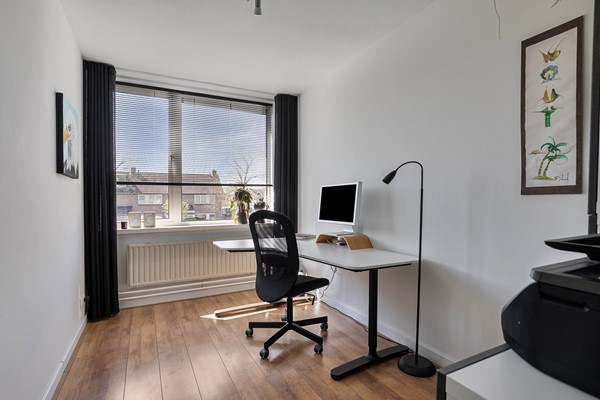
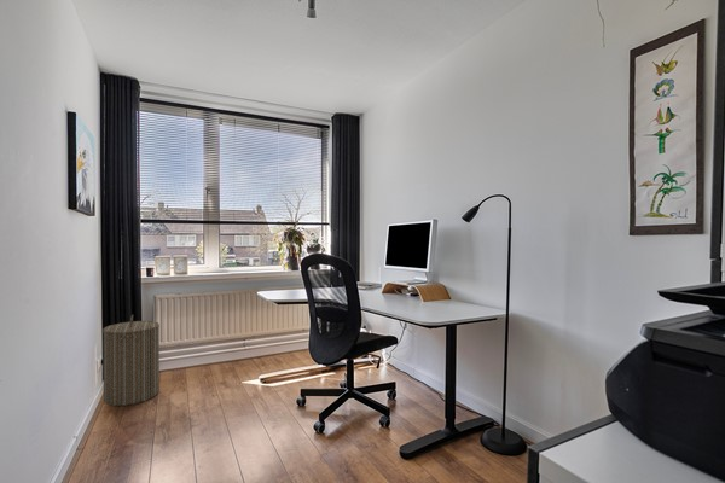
+ laundry hamper [102,314,161,407]
